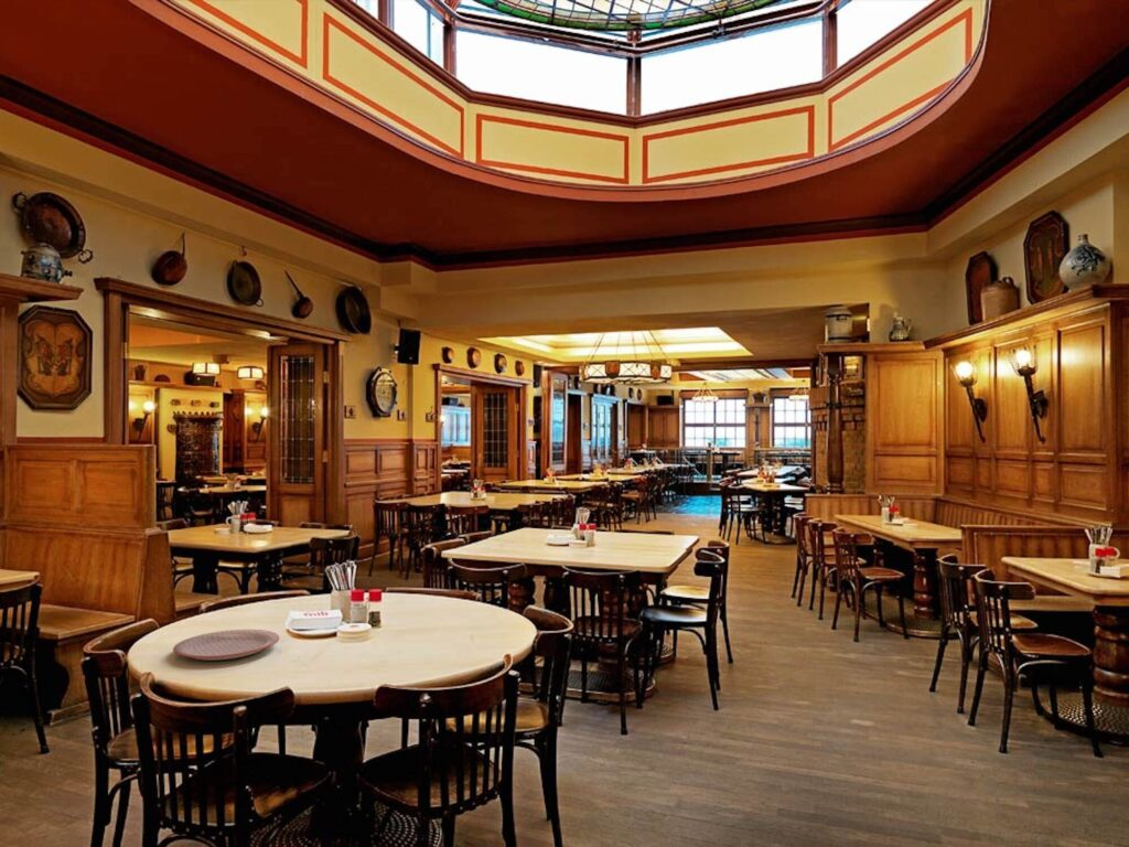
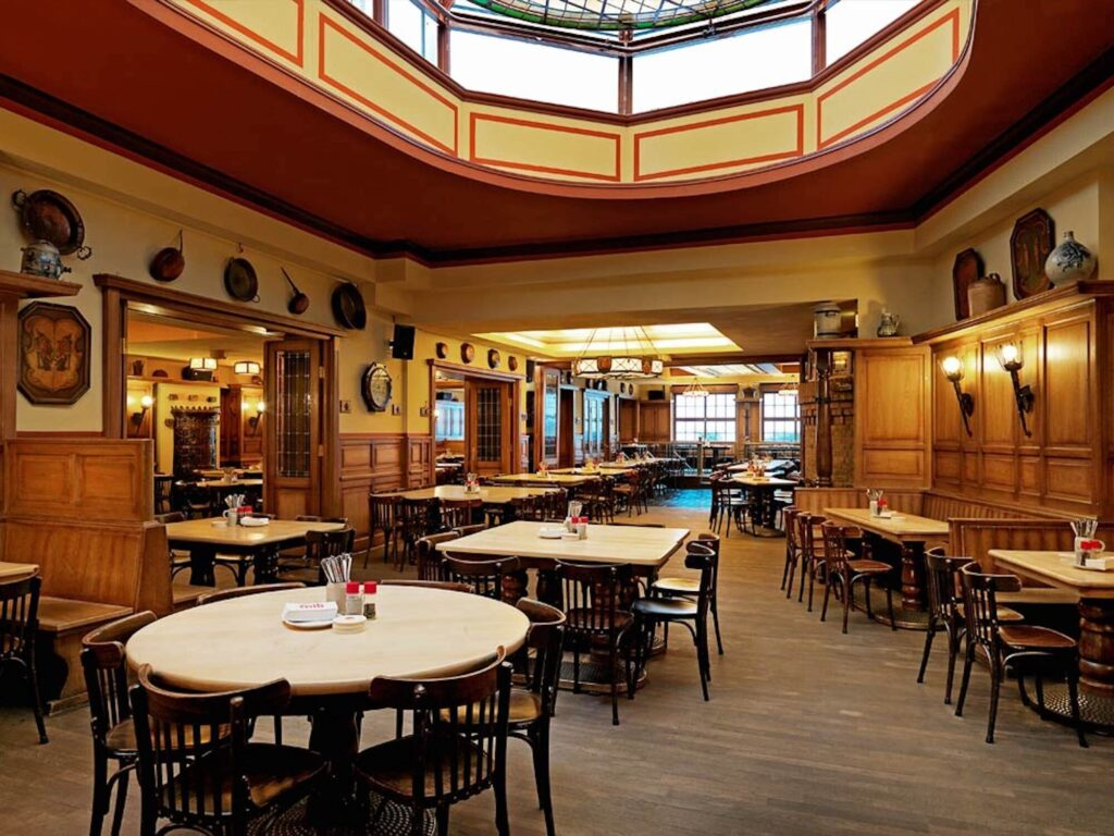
- plate [172,629,280,662]
